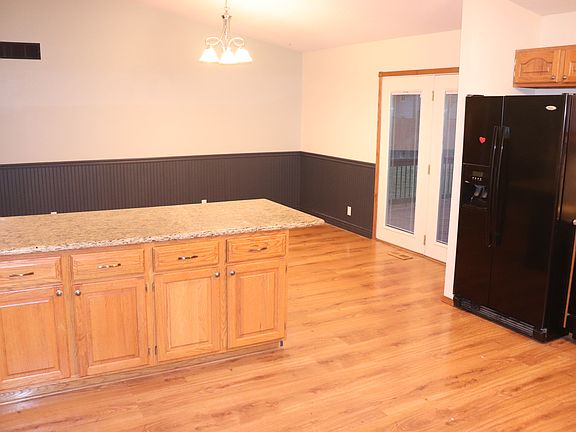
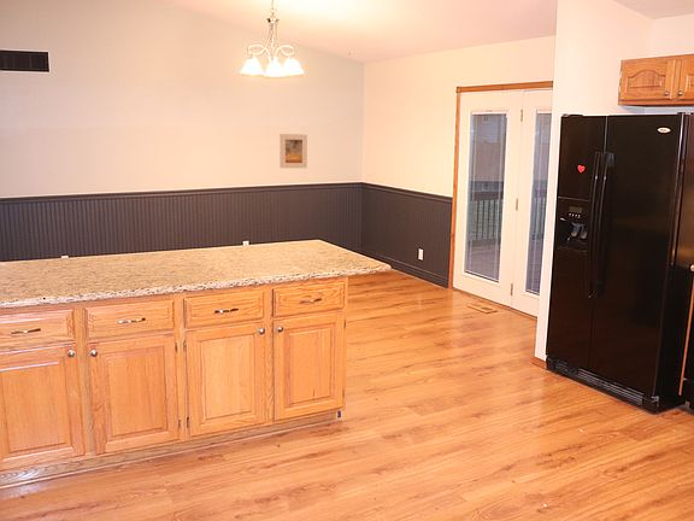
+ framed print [278,133,308,169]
